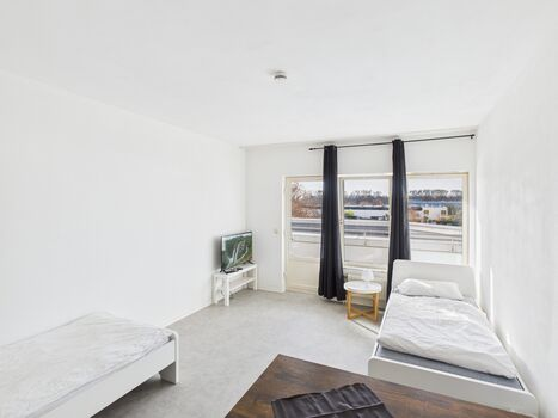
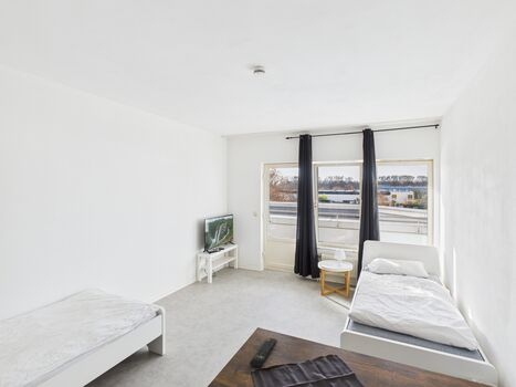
+ remote control [249,337,278,368]
